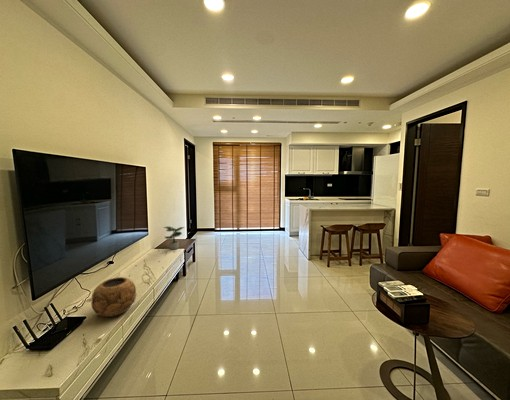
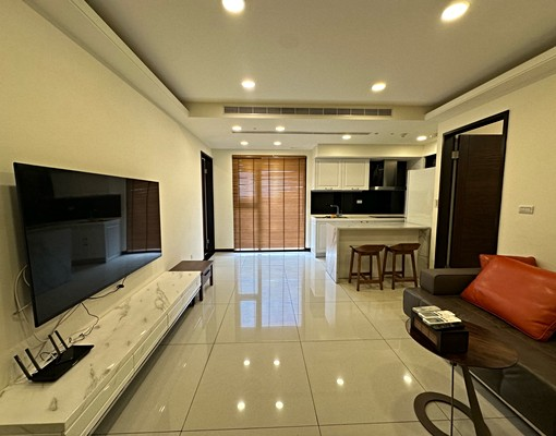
- decorative bowl [90,276,137,318]
- potted plant [162,226,185,251]
